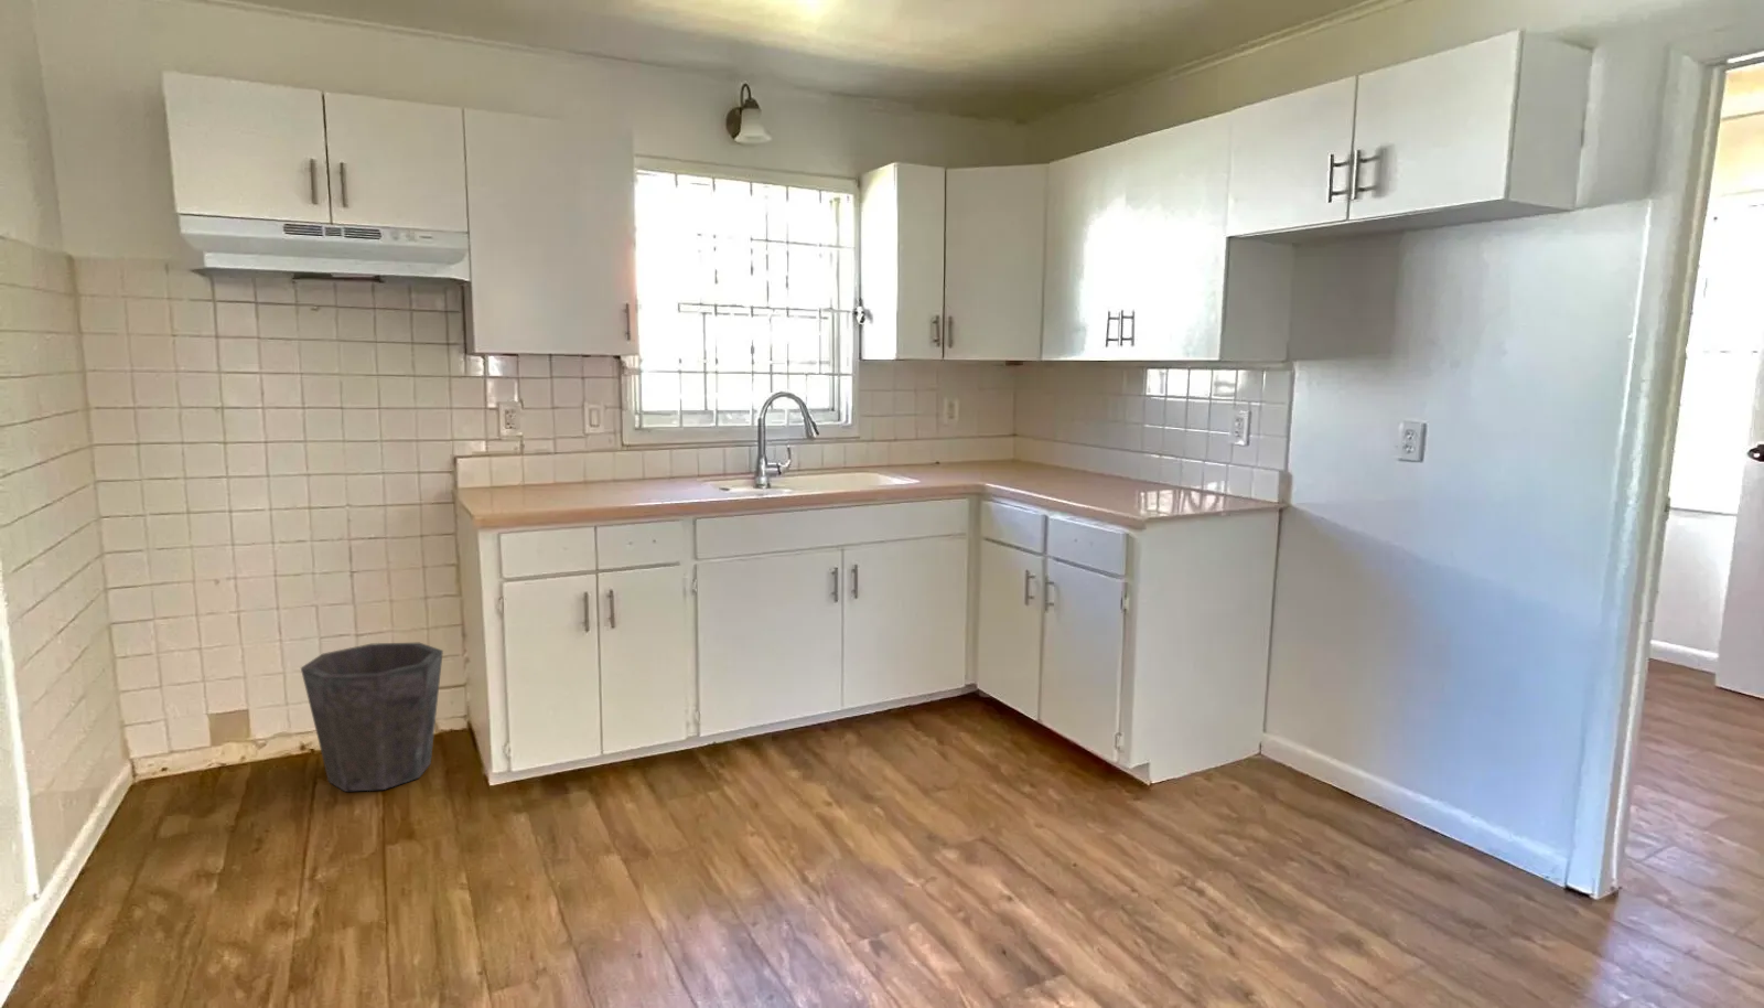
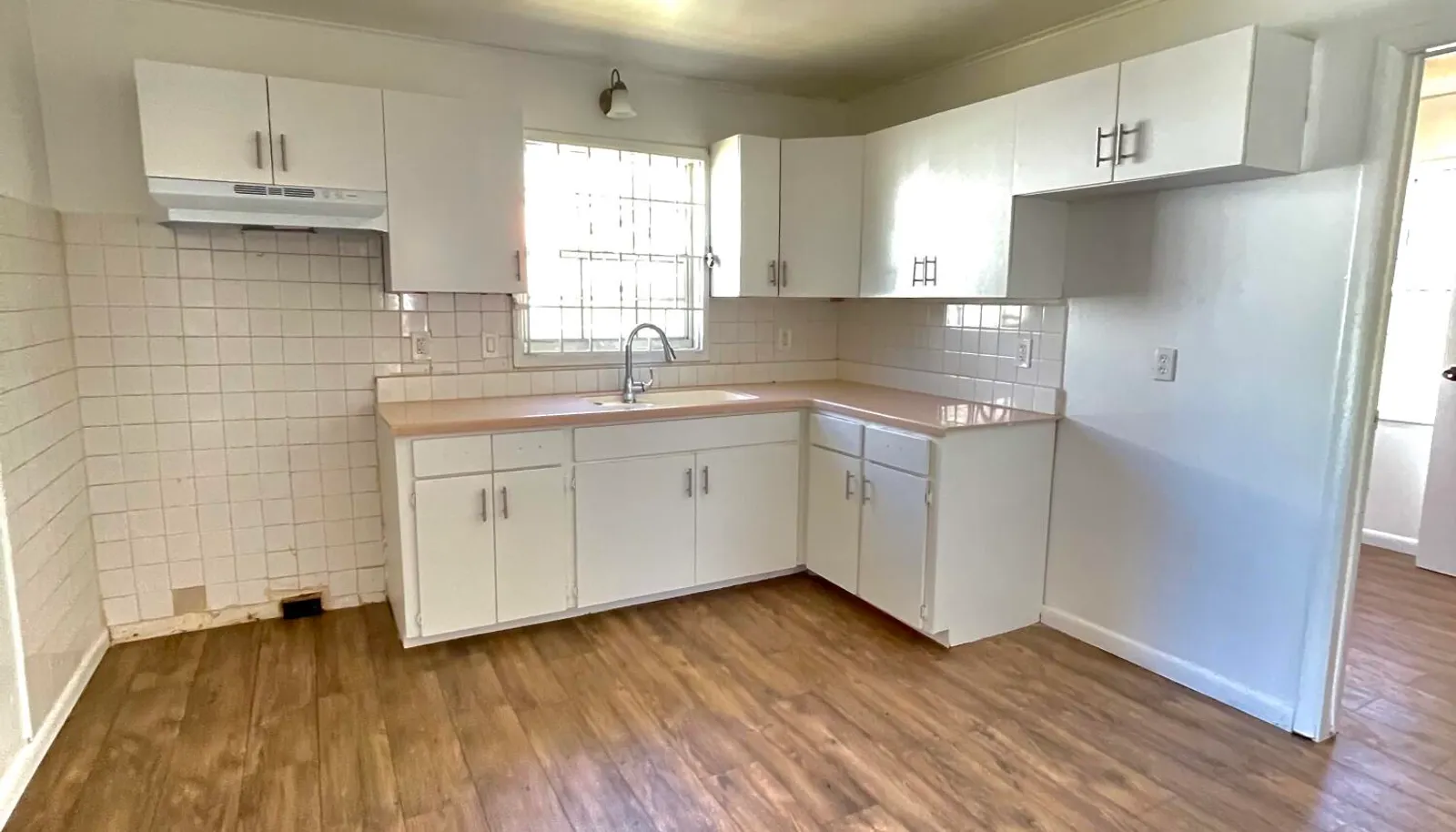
- waste bin [300,642,445,792]
